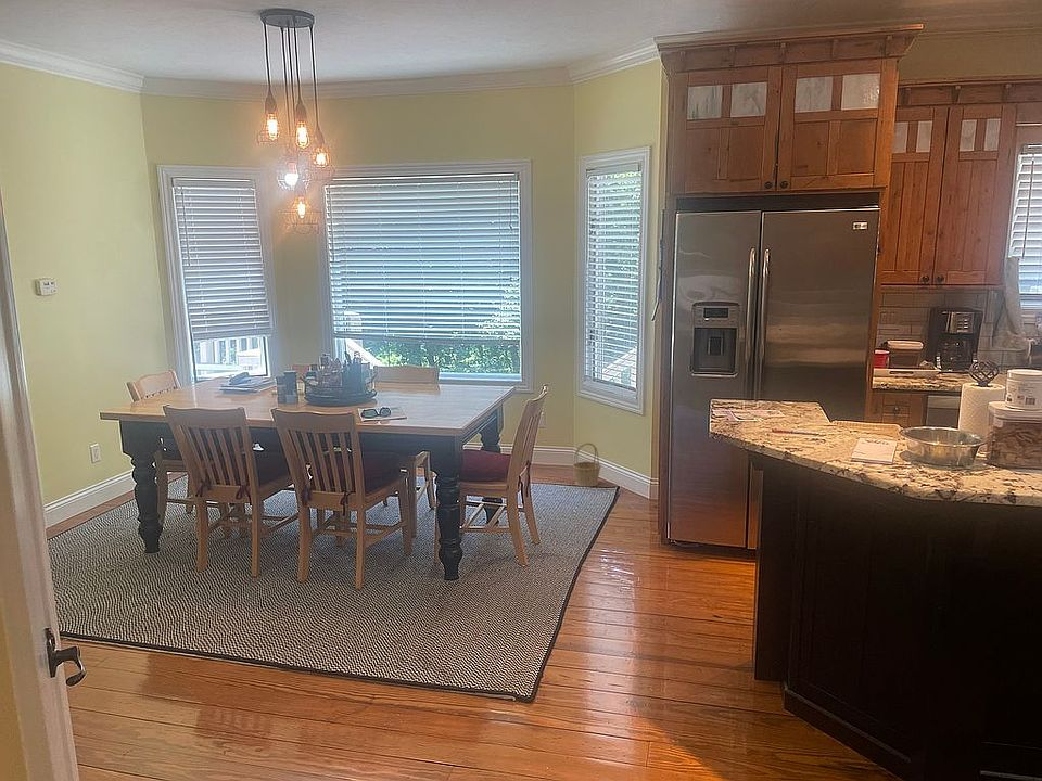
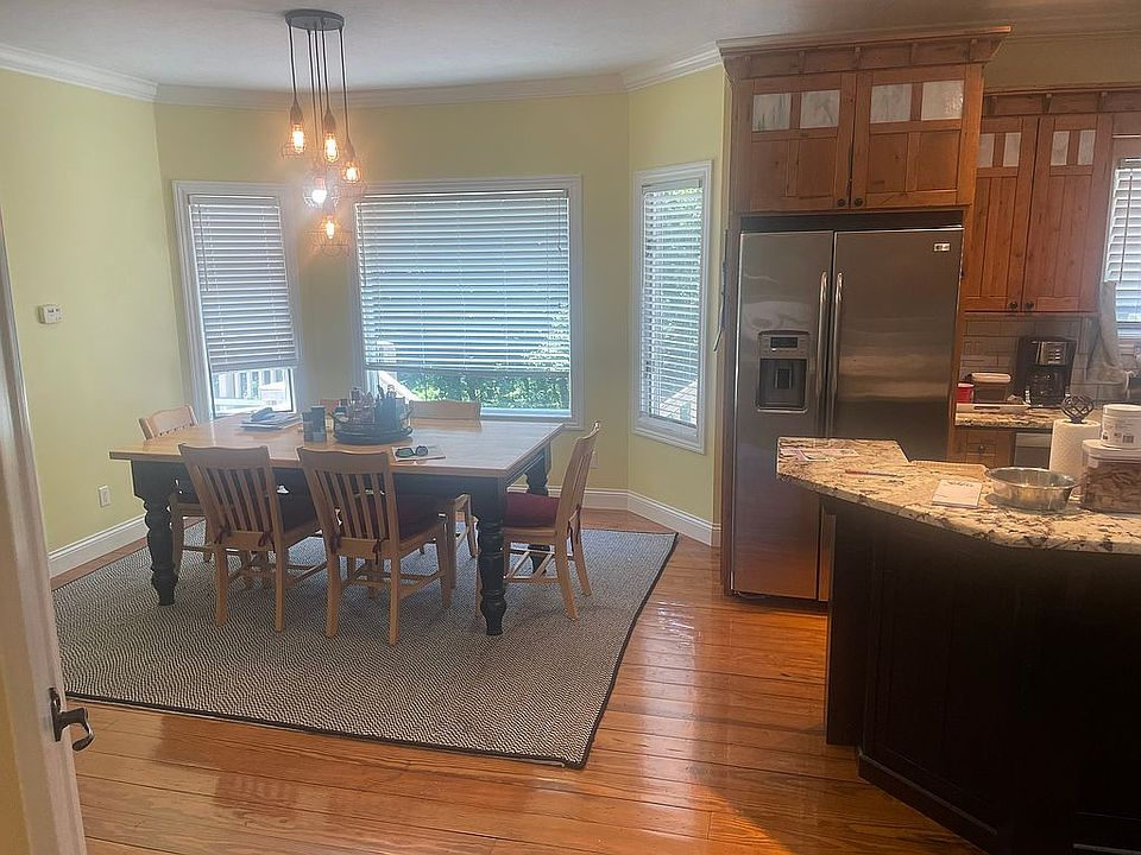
- basket [572,441,602,488]
